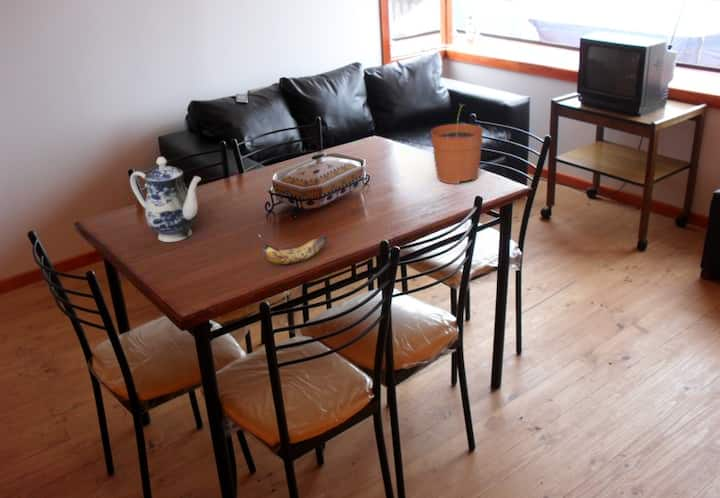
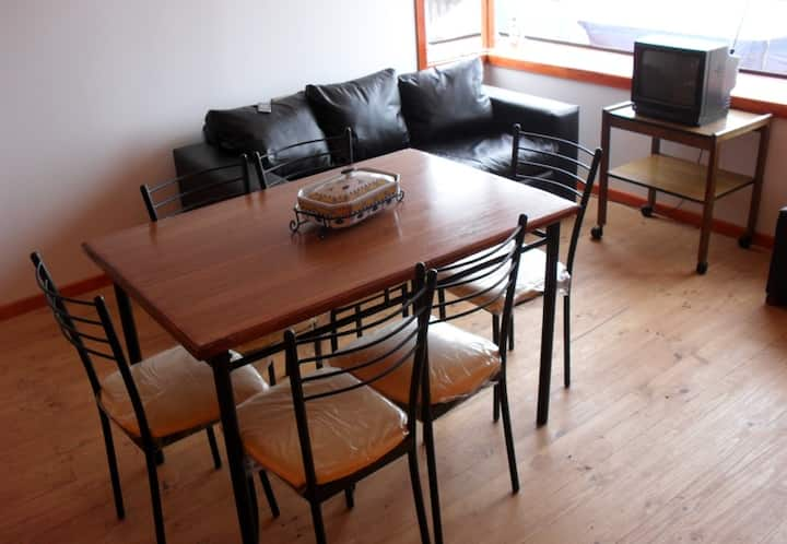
- banana [258,234,327,265]
- plant pot [430,103,484,185]
- teapot [129,156,202,243]
